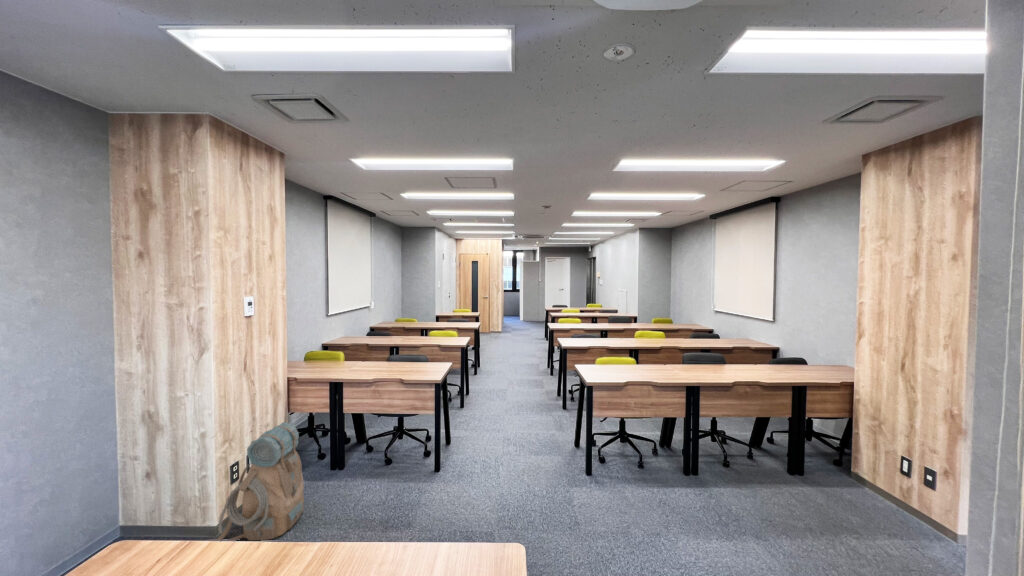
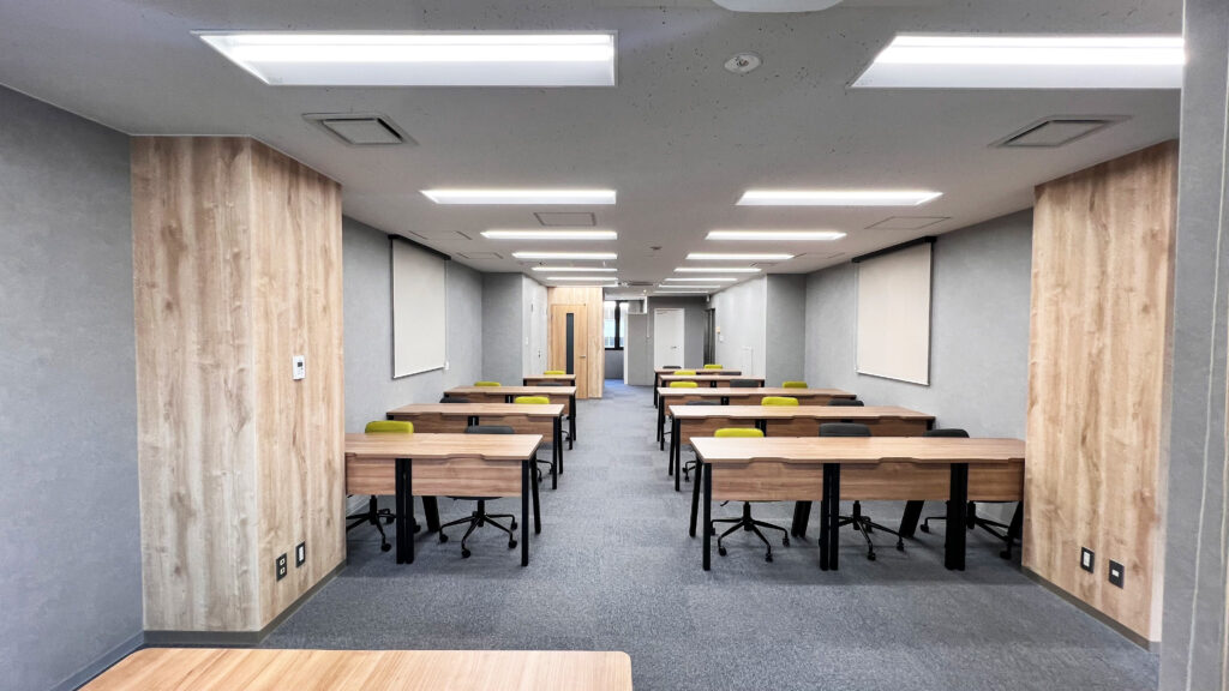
- backpack [215,421,305,542]
